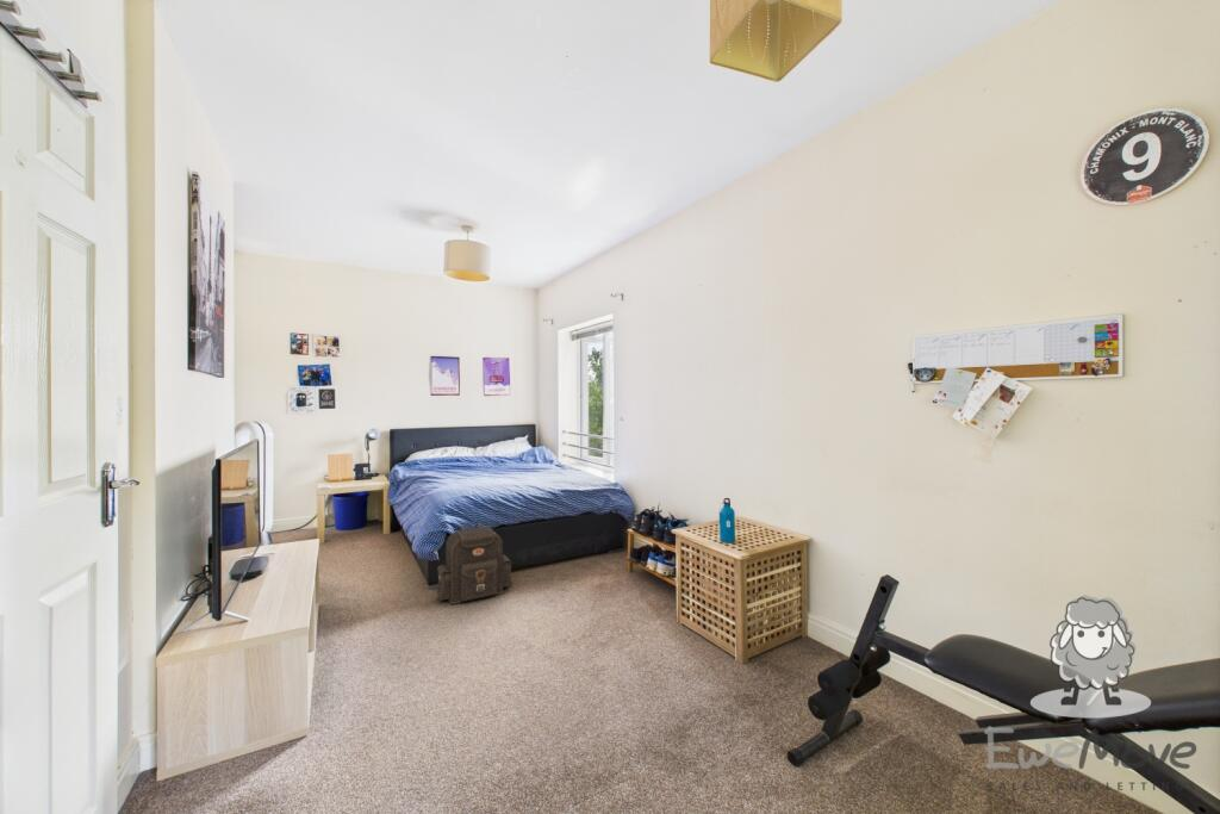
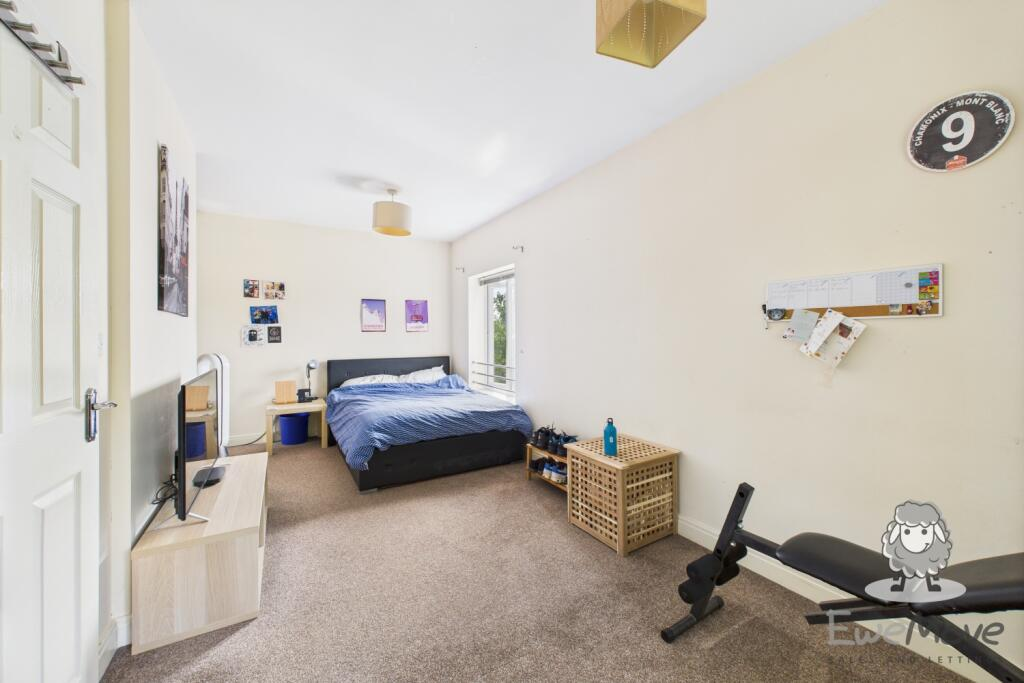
- backpack [435,521,513,605]
